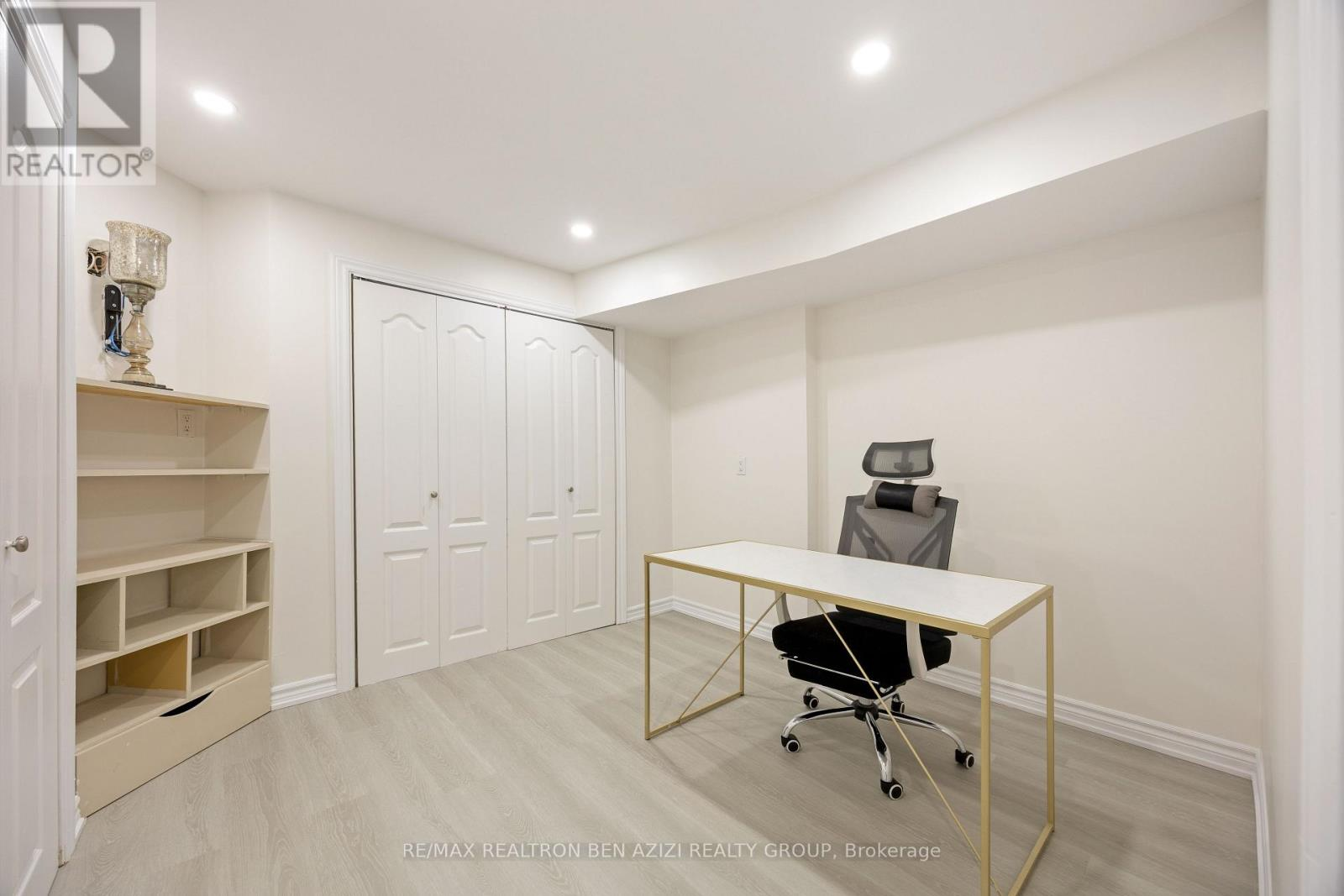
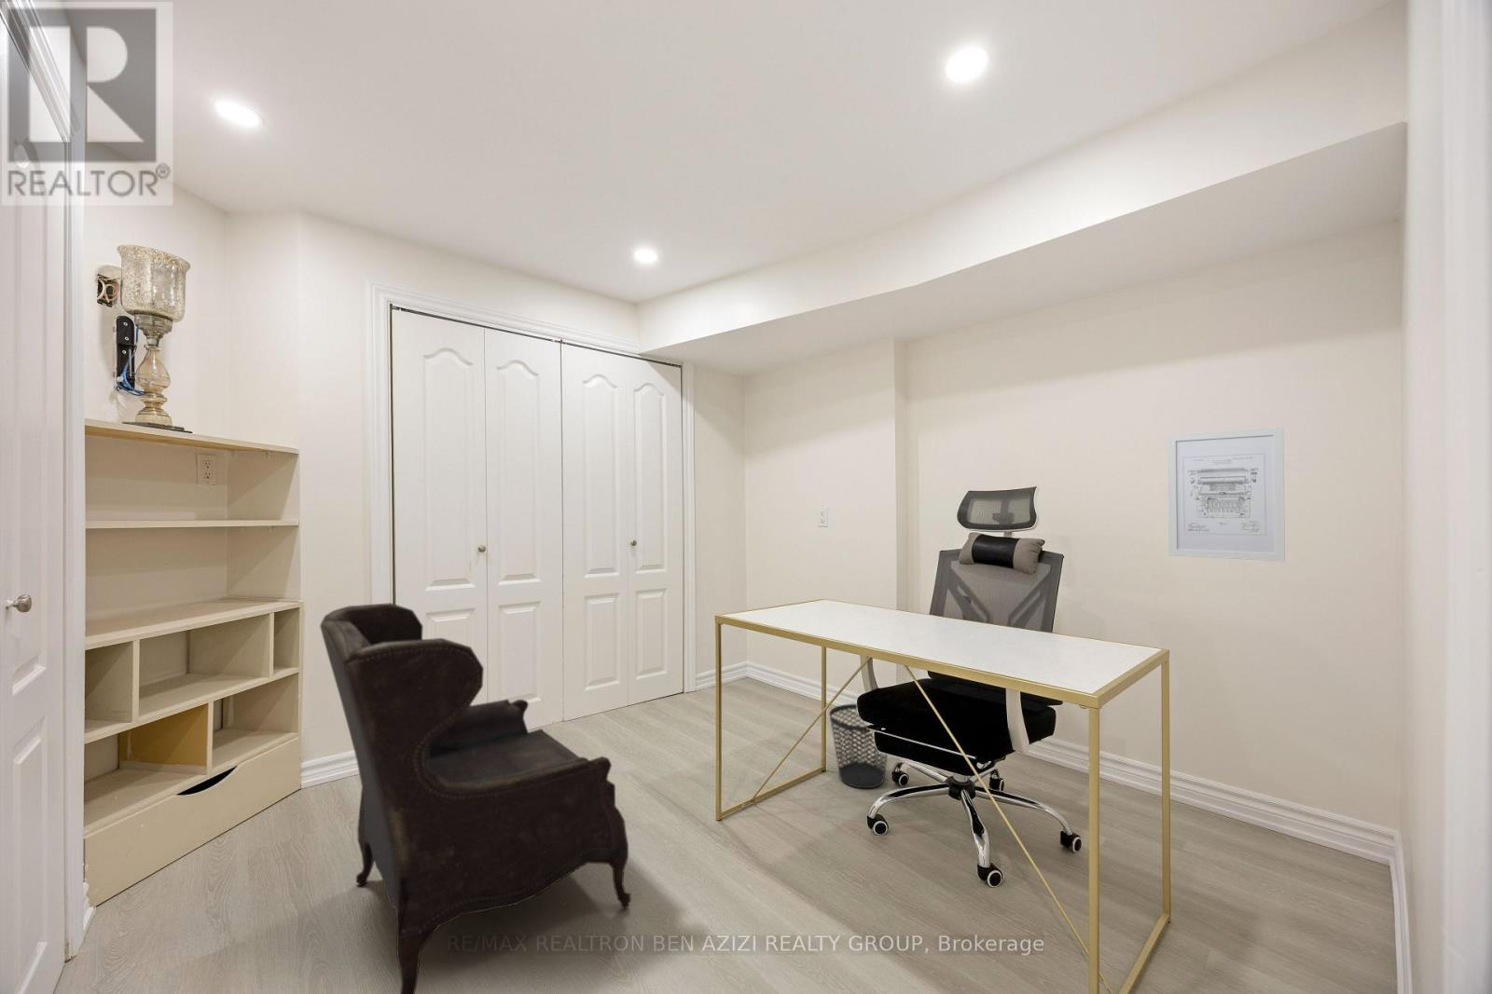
+ wall art [1167,426,1286,562]
+ armchair [319,601,633,994]
+ wastebasket [828,703,889,789]
